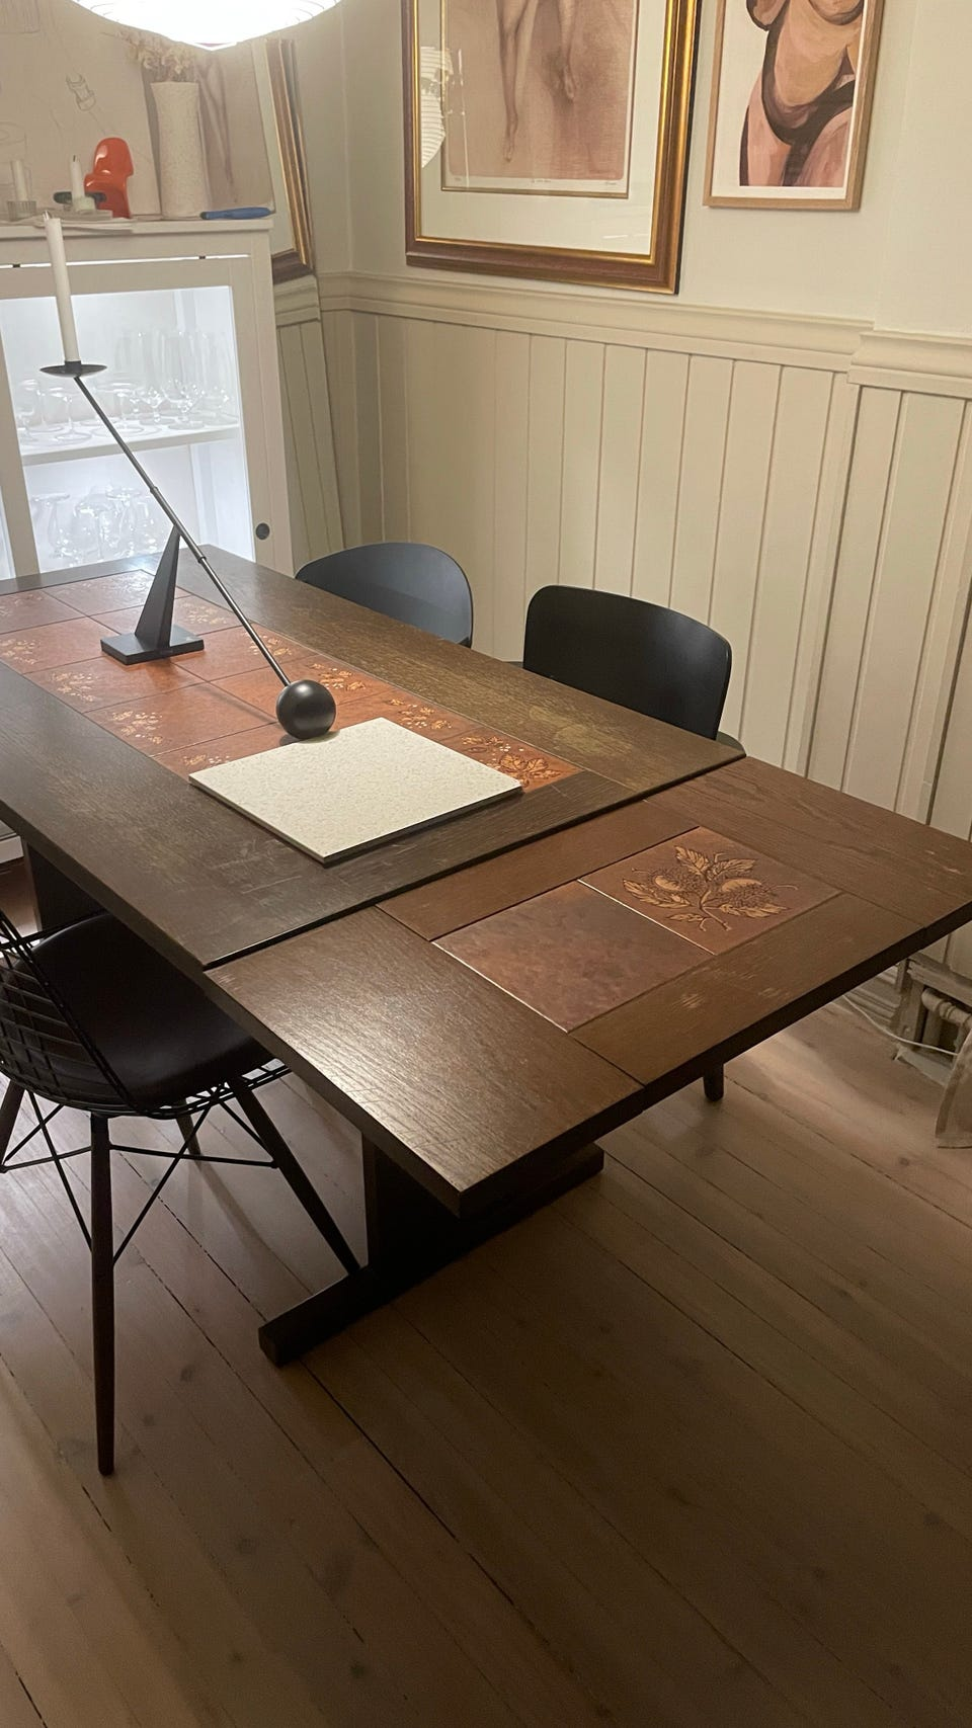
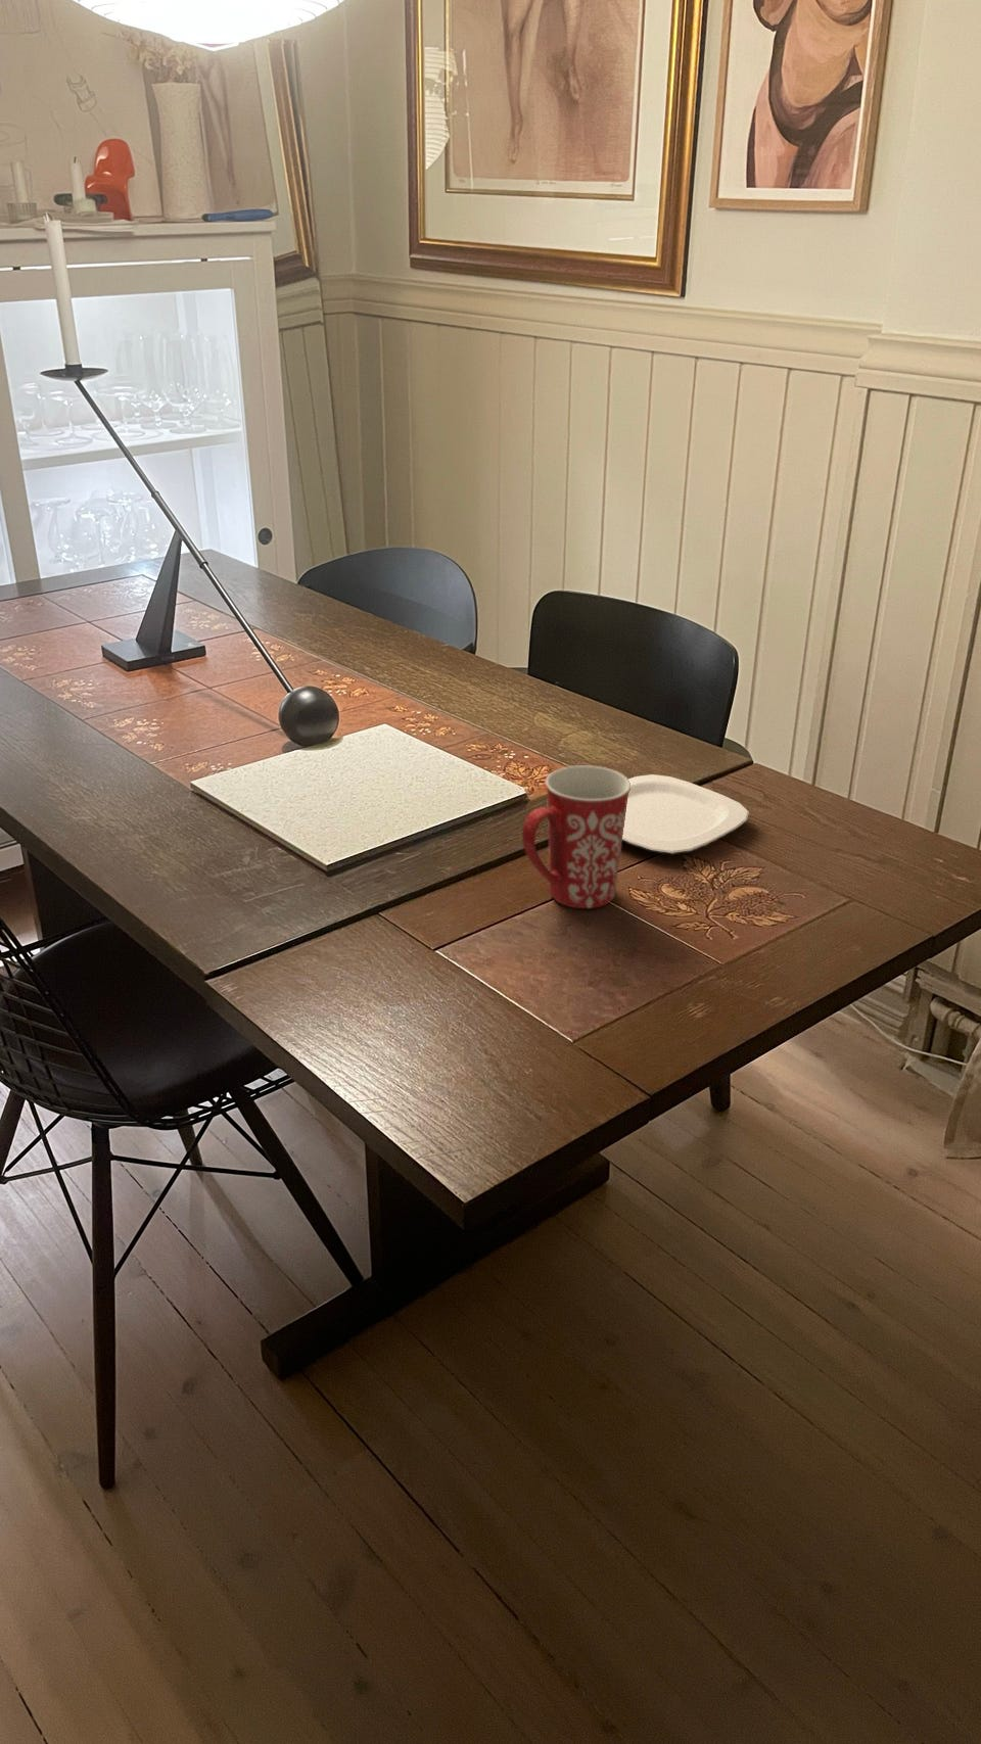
+ mug [521,764,630,909]
+ plate [623,774,750,855]
